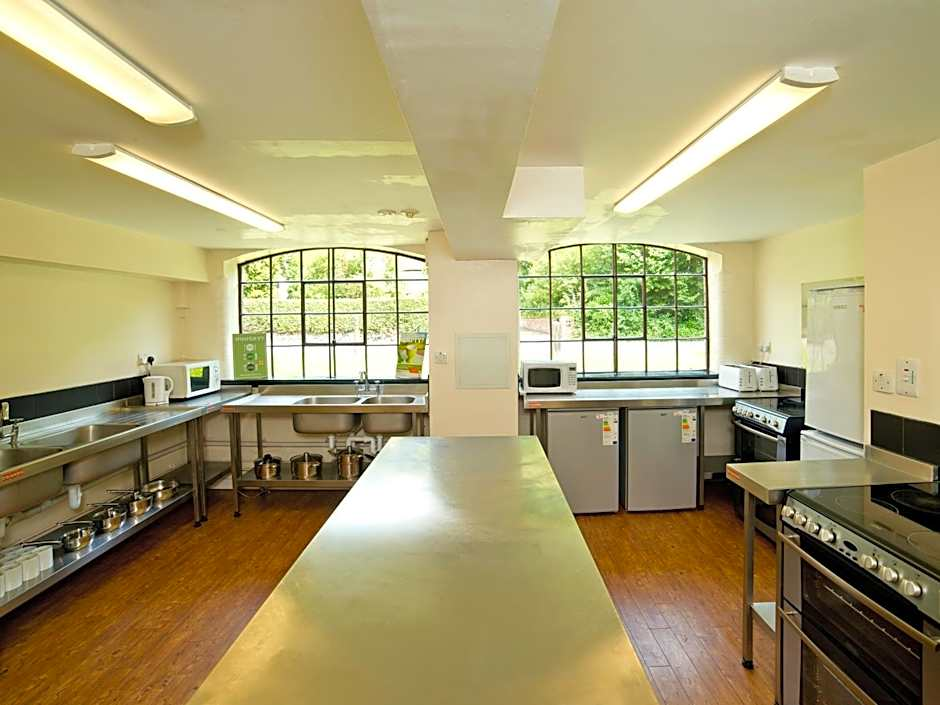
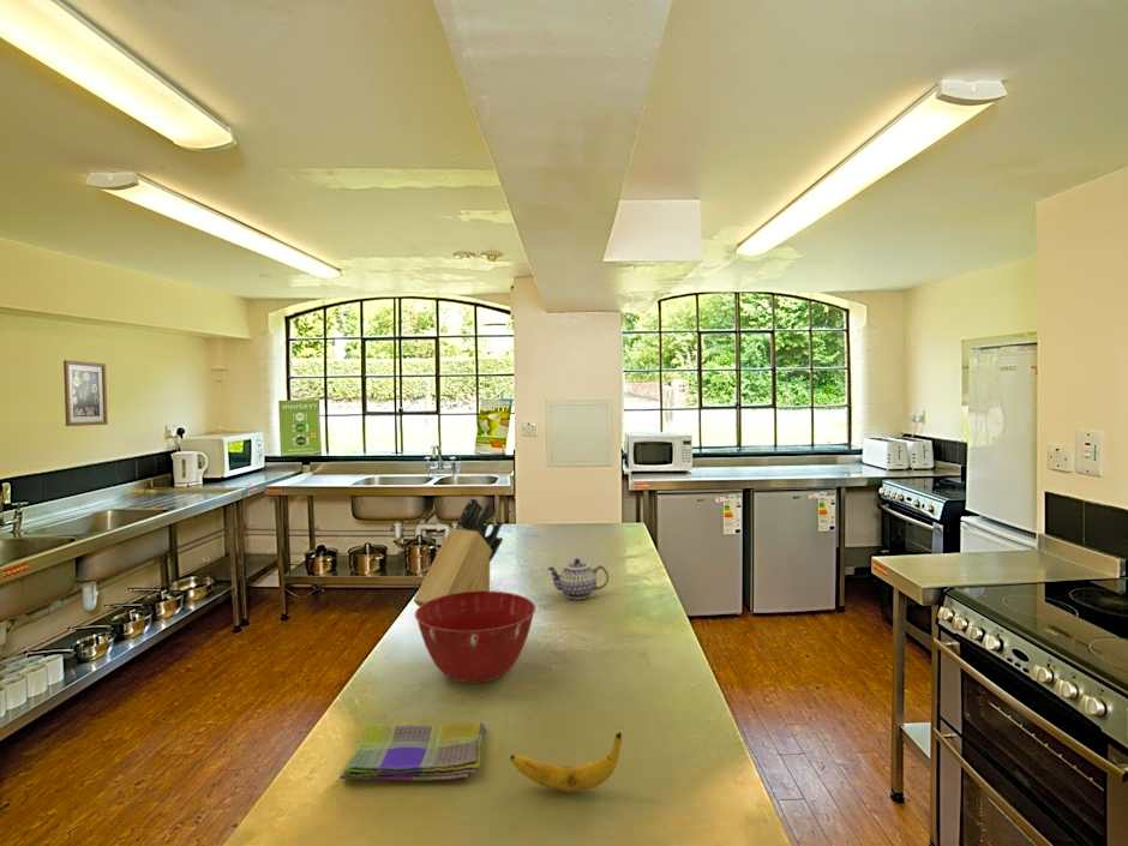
+ mixing bowl [414,590,536,685]
+ knife block [412,497,504,607]
+ dish towel [338,721,486,781]
+ banana [510,731,623,793]
+ teapot [546,557,610,600]
+ wall art [62,359,109,427]
